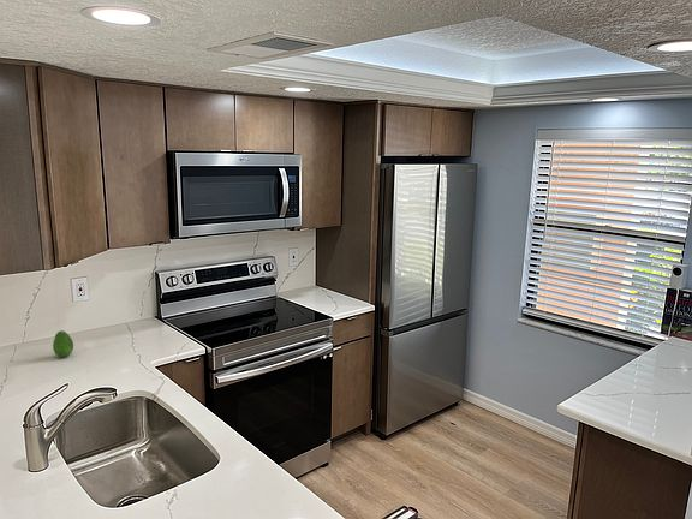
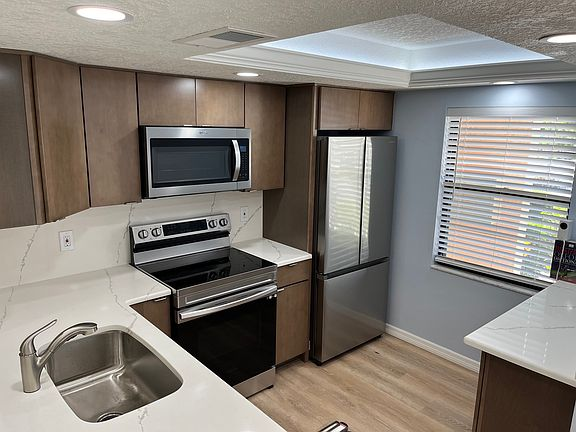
- fruit [52,329,74,359]
